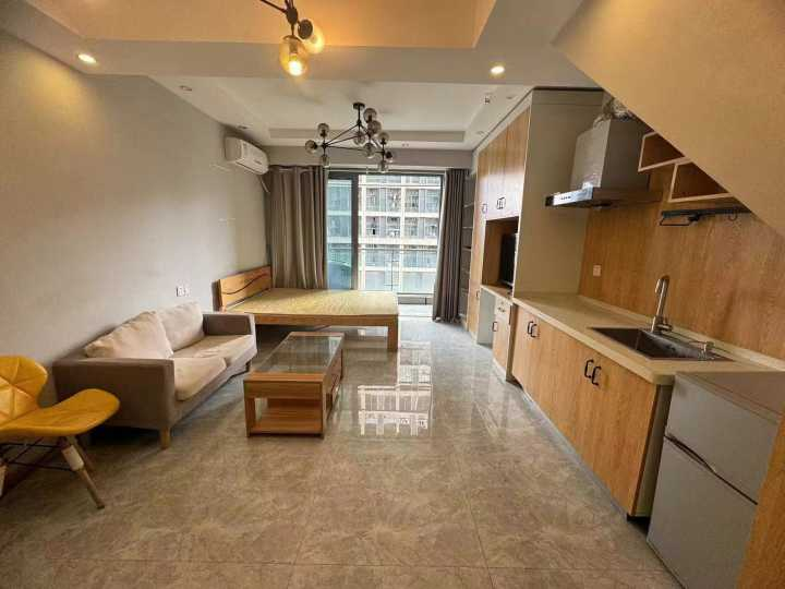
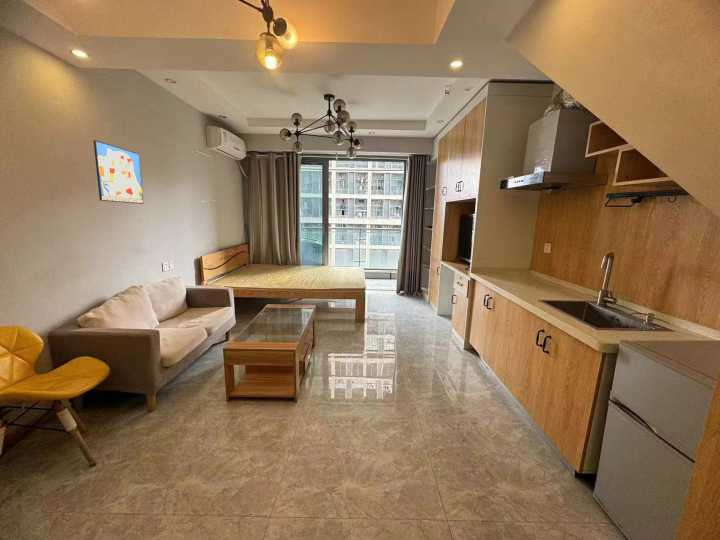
+ wall art [92,139,144,205]
